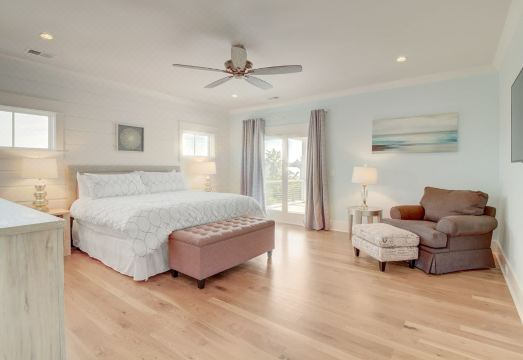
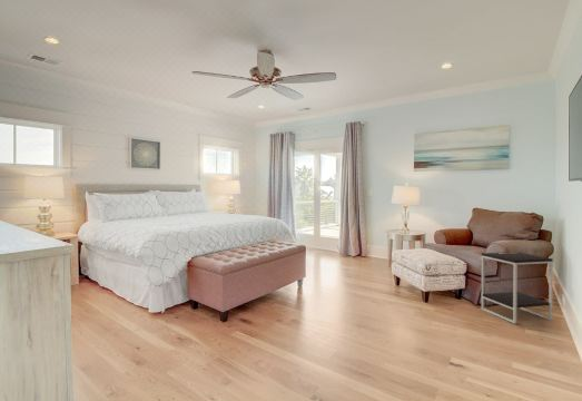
+ side table [481,252,554,325]
